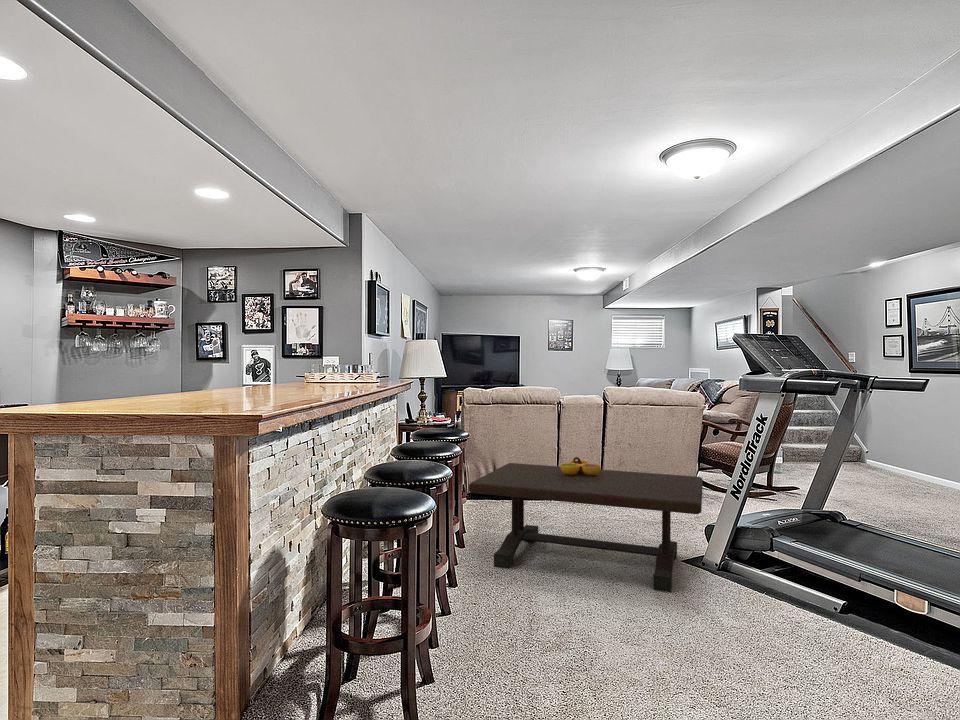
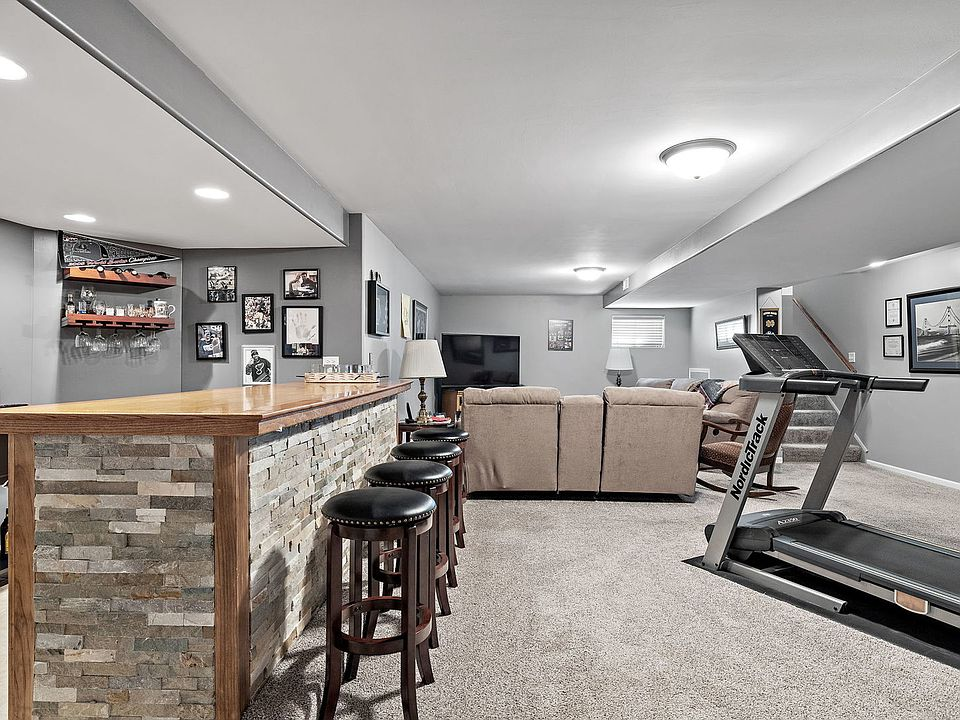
- coffee table [468,462,704,593]
- decorative bowl [560,456,602,476]
